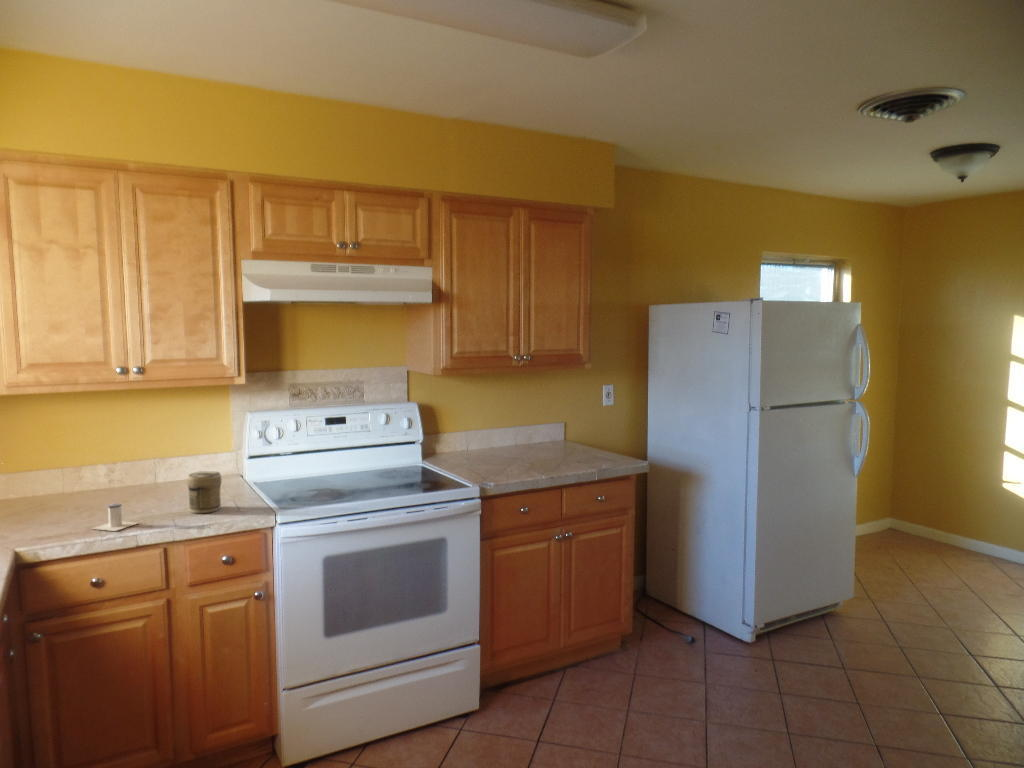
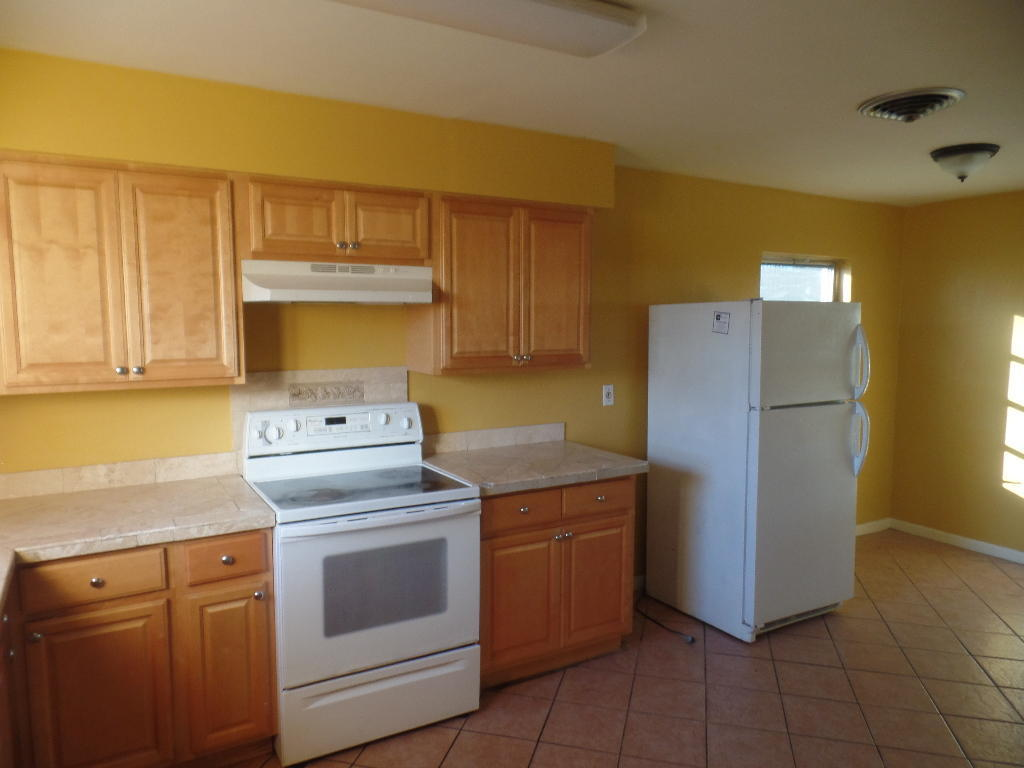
- salt shaker [90,502,139,532]
- jar [186,470,222,514]
